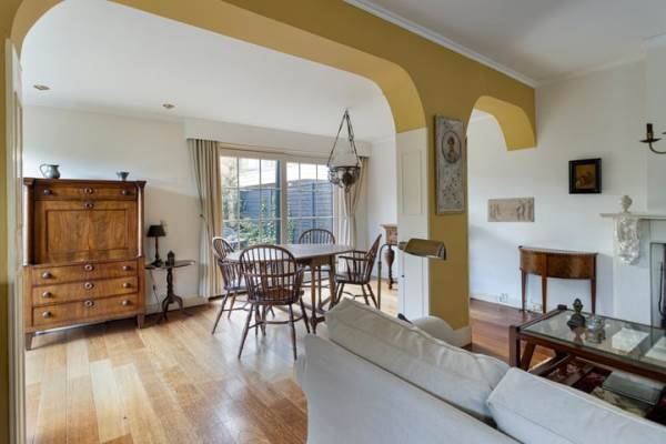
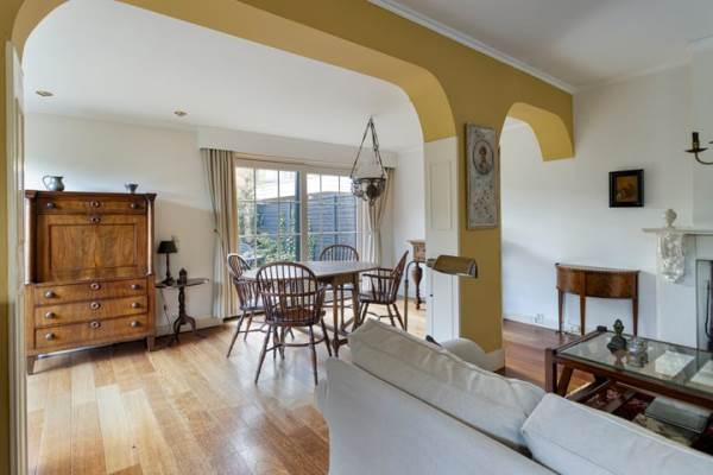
- relief sculpture [486,196,536,223]
